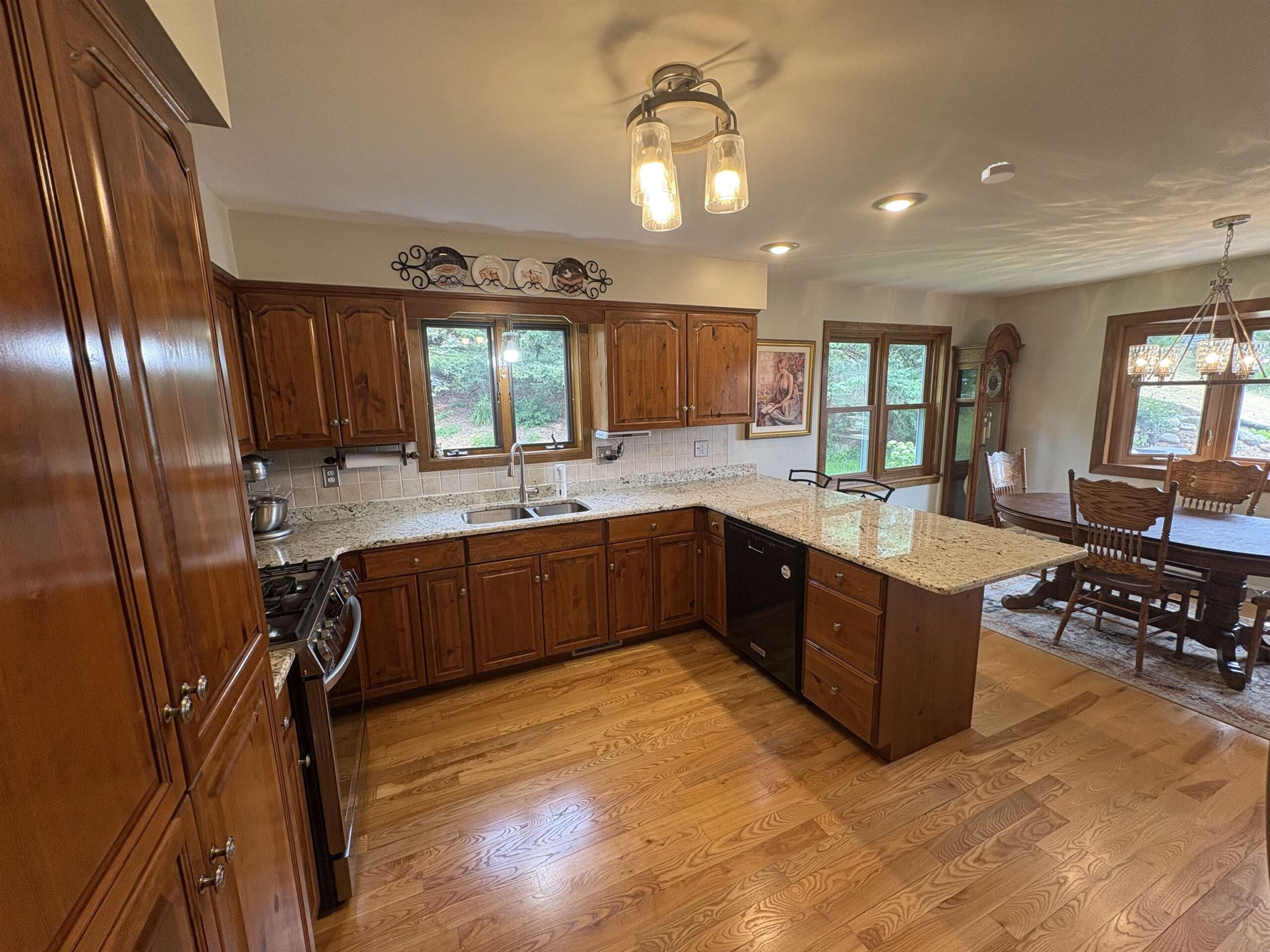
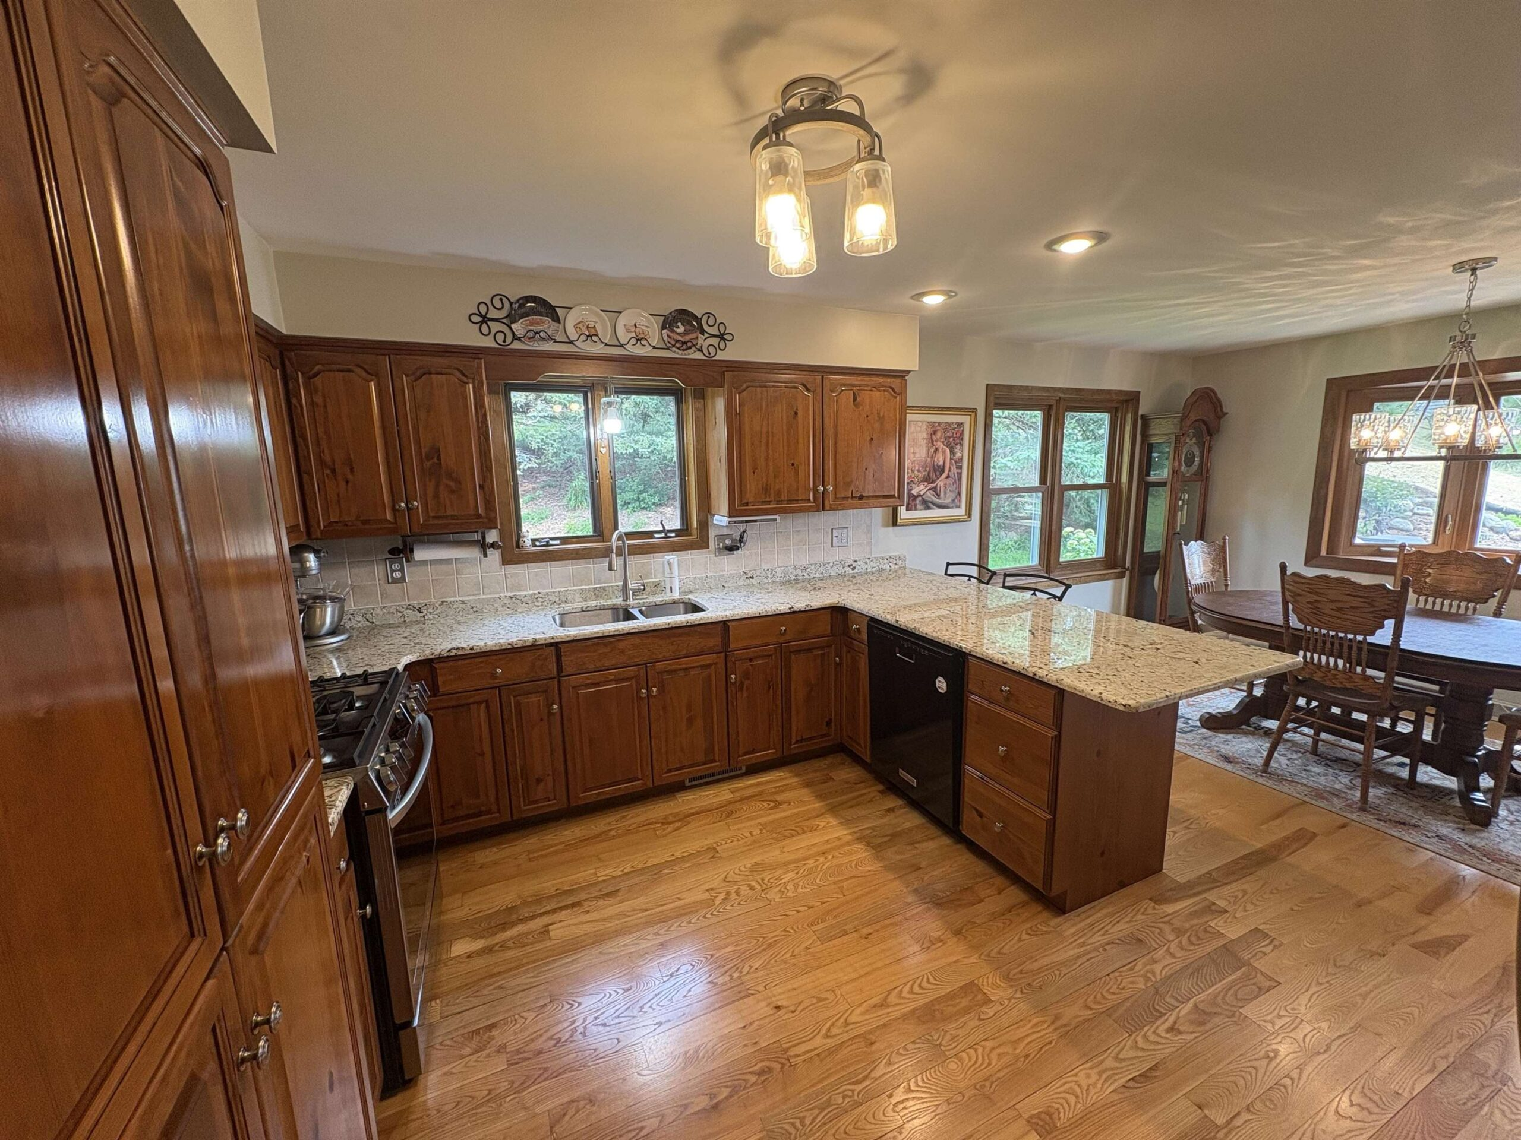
- smoke detector [981,162,1016,184]
